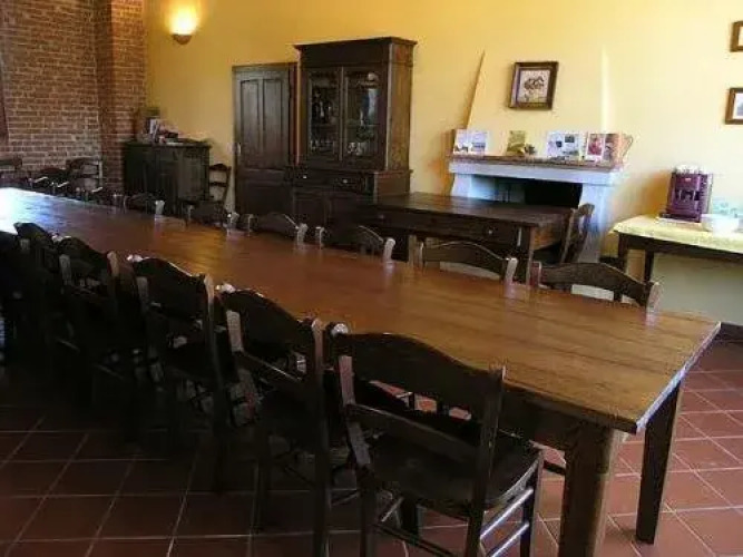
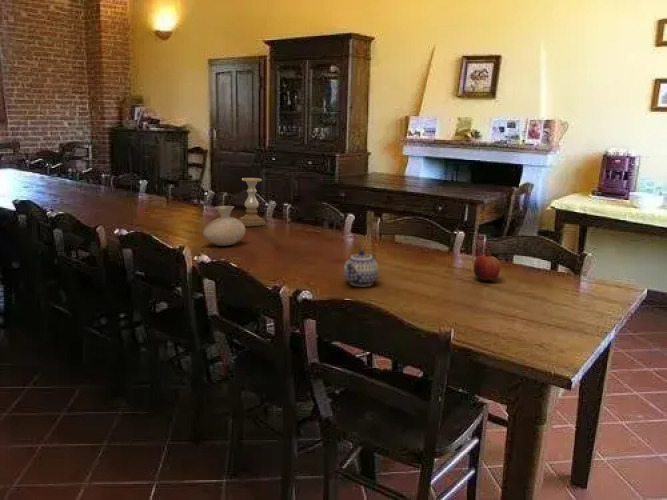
+ fruit [473,252,502,281]
+ teapot [343,249,379,287]
+ candle holder [238,177,266,227]
+ vase [202,205,247,247]
